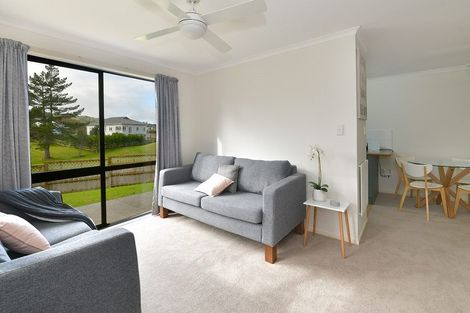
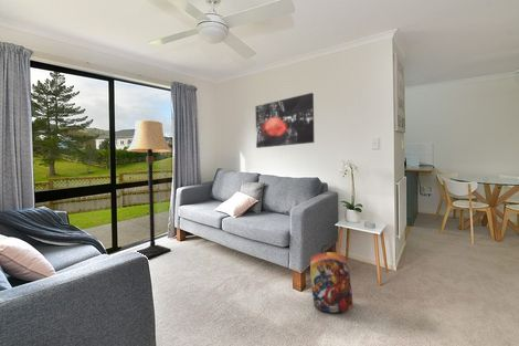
+ lamp [126,119,172,259]
+ backpack [309,244,353,314]
+ wall art [254,92,315,149]
